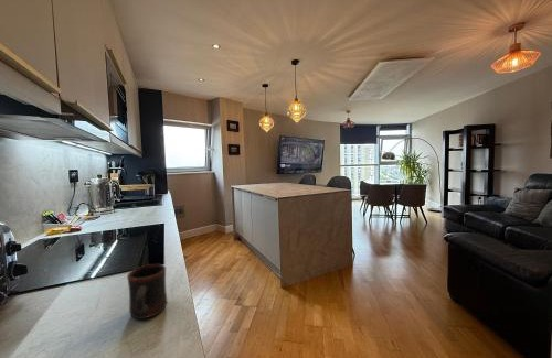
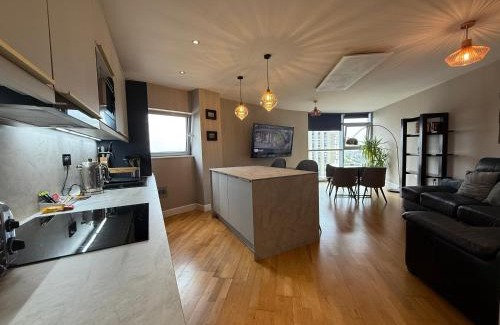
- mug [126,263,168,321]
